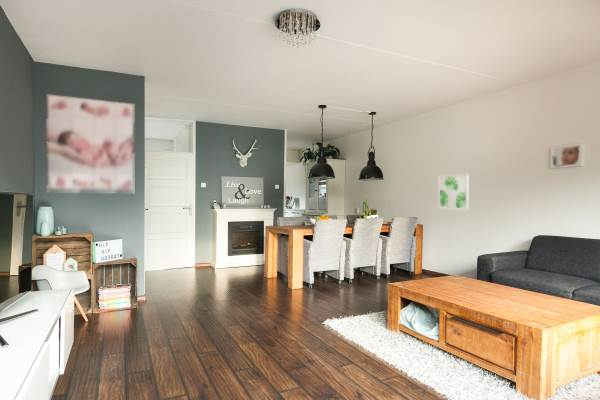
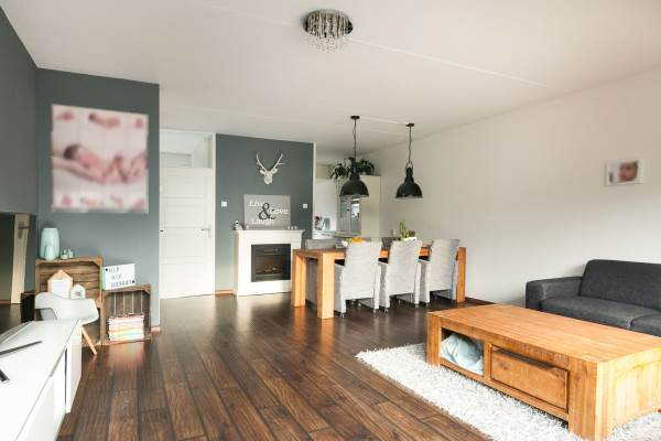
- wall art [437,173,470,211]
